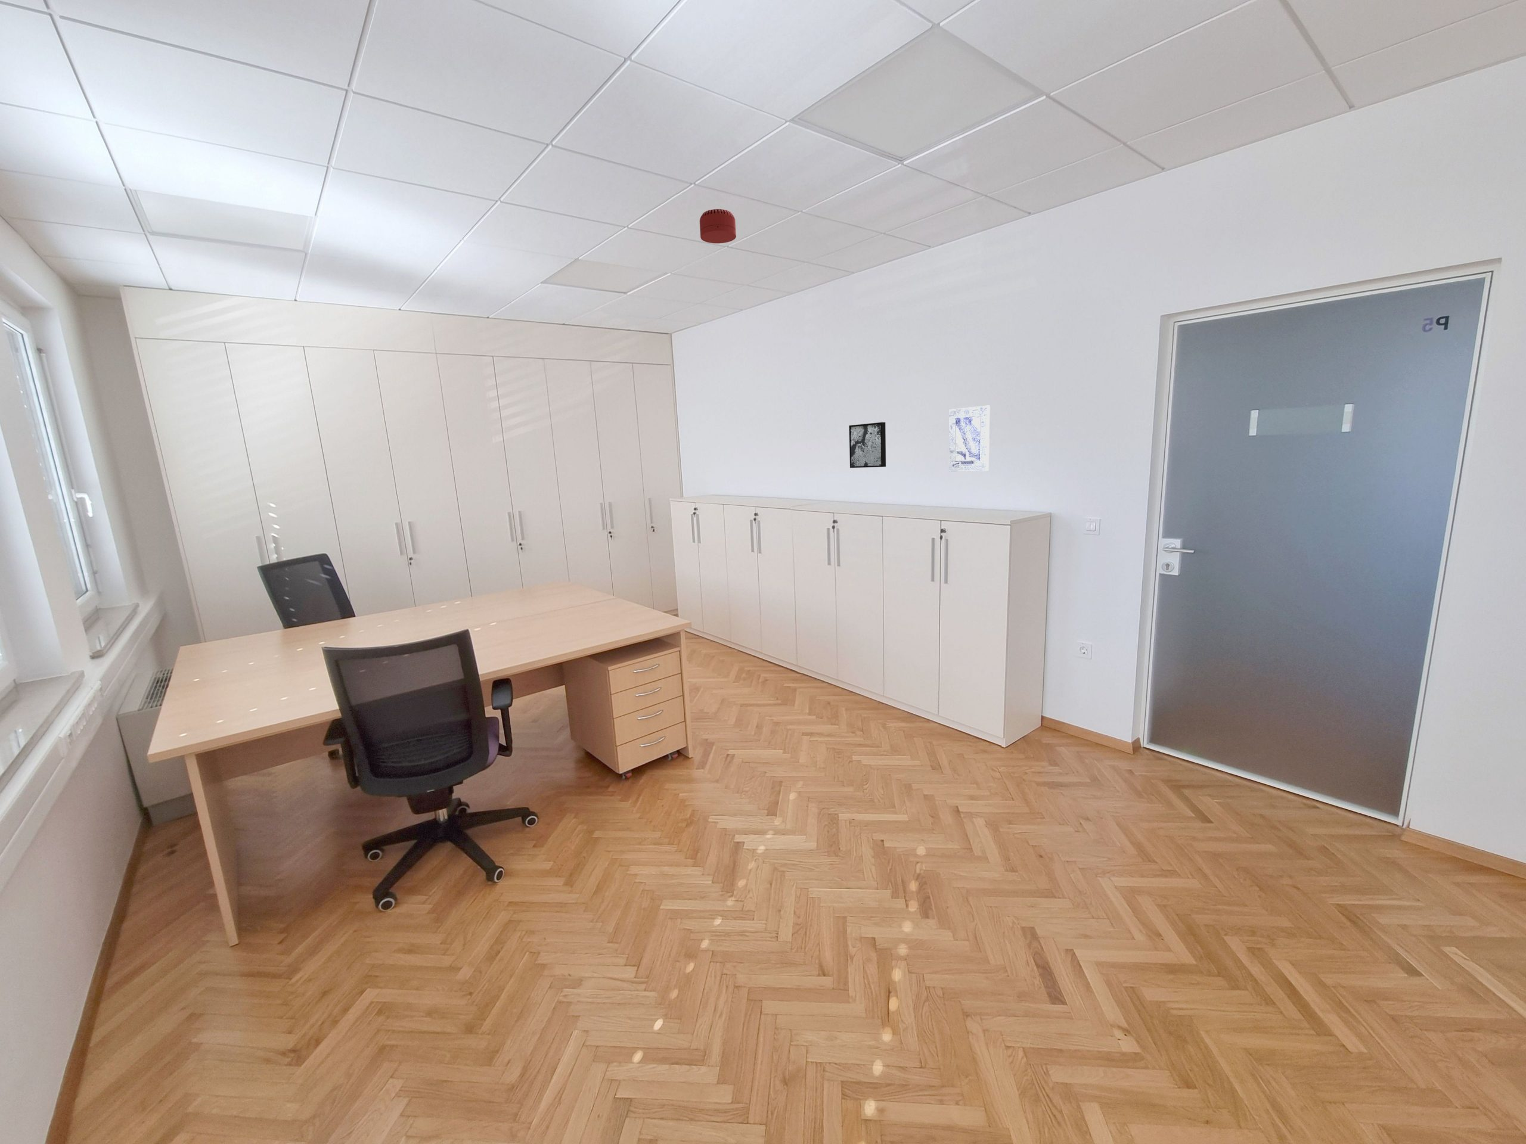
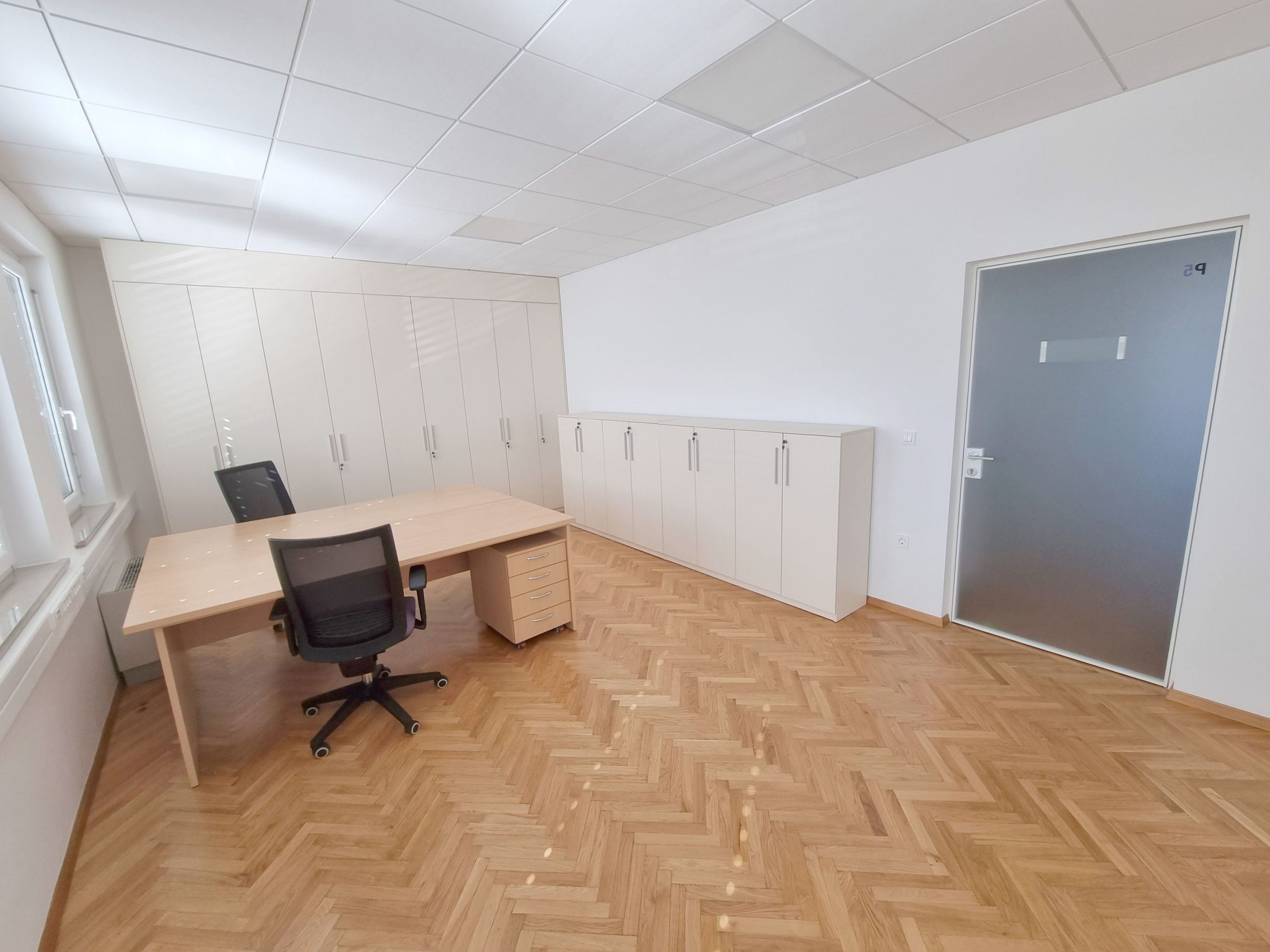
- wall art [848,422,887,469]
- wall art [948,405,990,472]
- smoke detector [699,209,737,244]
